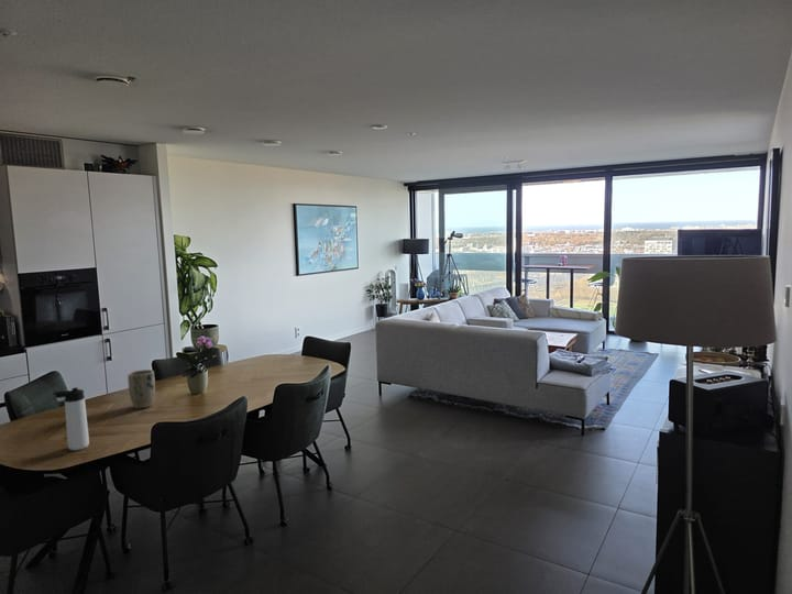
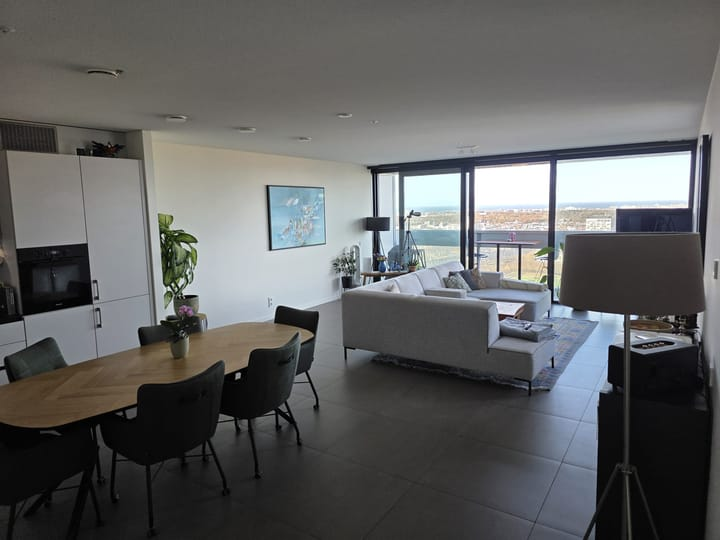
- plant pot [127,369,156,409]
- thermos bottle [53,386,90,451]
